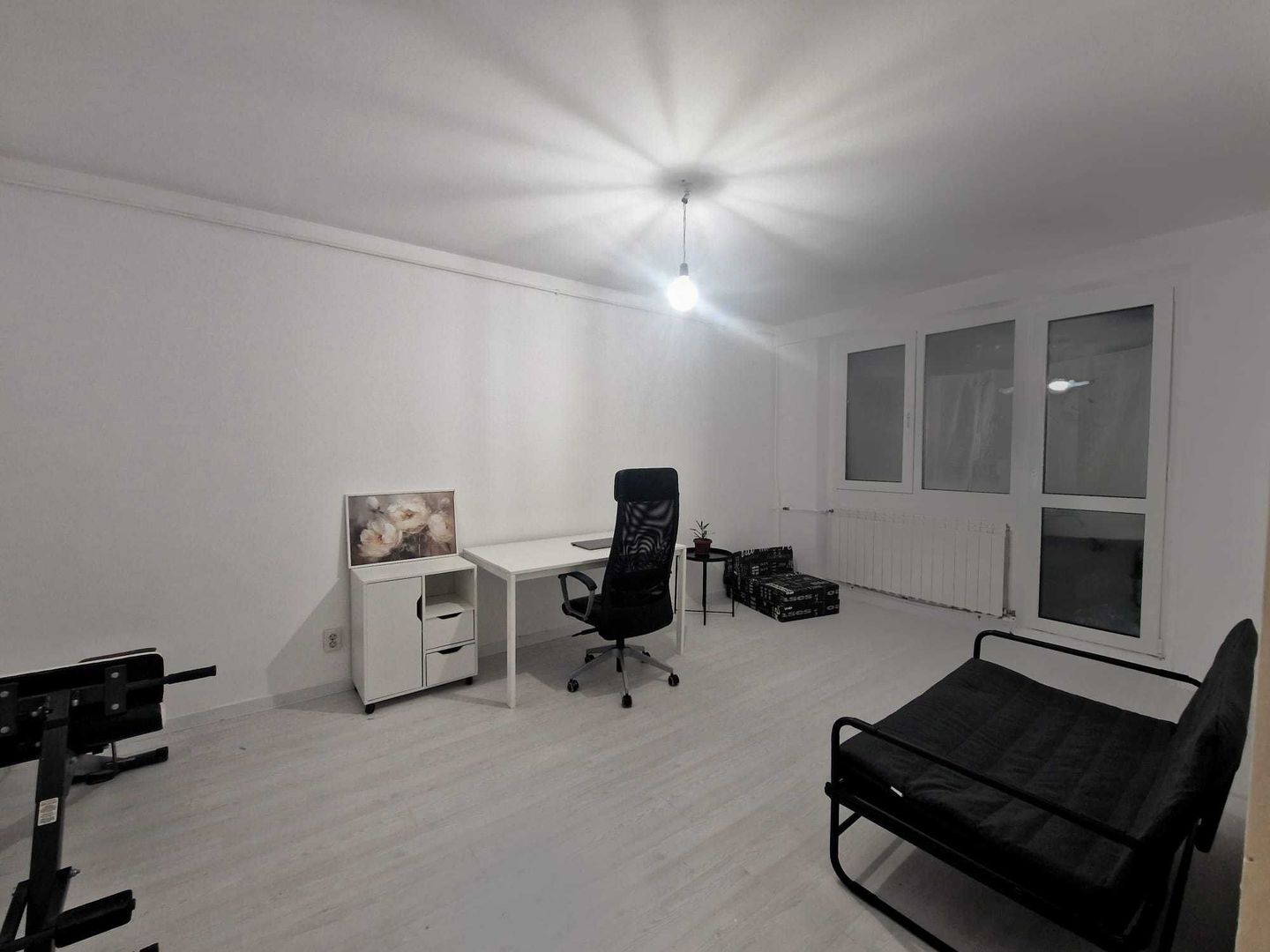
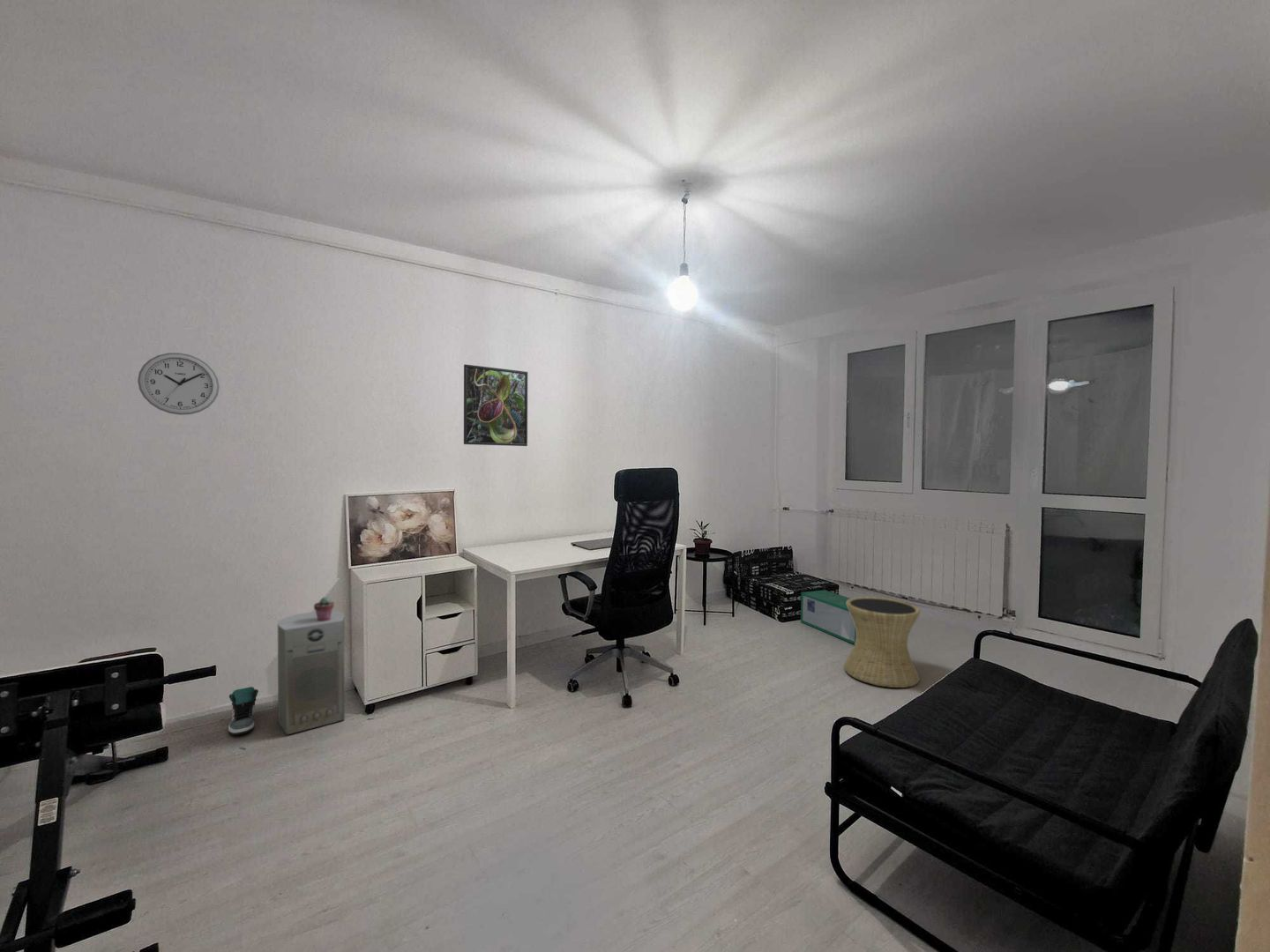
+ side table [843,596,921,688]
+ fan [277,610,346,736]
+ wall clock [137,352,220,416]
+ potted succulent [313,596,335,621]
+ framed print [463,363,528,447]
+ storage bin [800,589,856,645]
+ sneaker [228,686,259,735]
